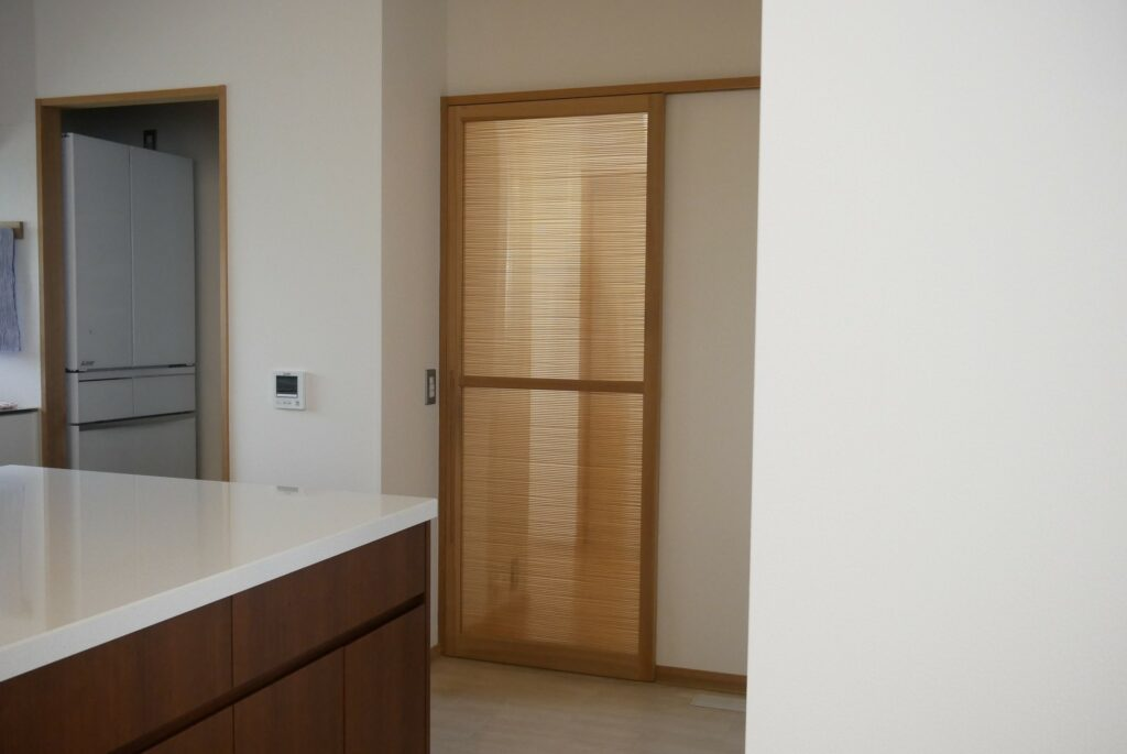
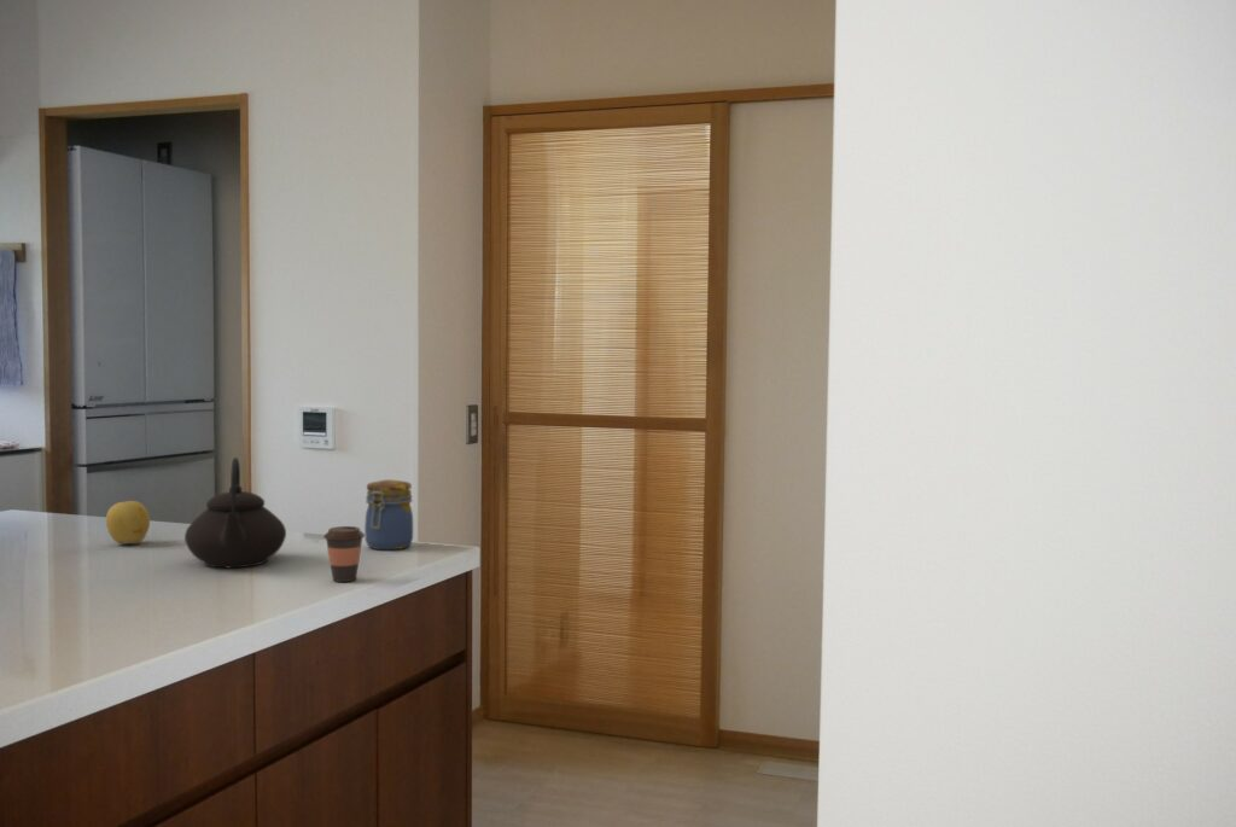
+ jar [363,479,414,551]
+ teapot [183,456,287,569]
+ coffee cup [322,525,366,583]
+ fruit [105,500,151,544]
